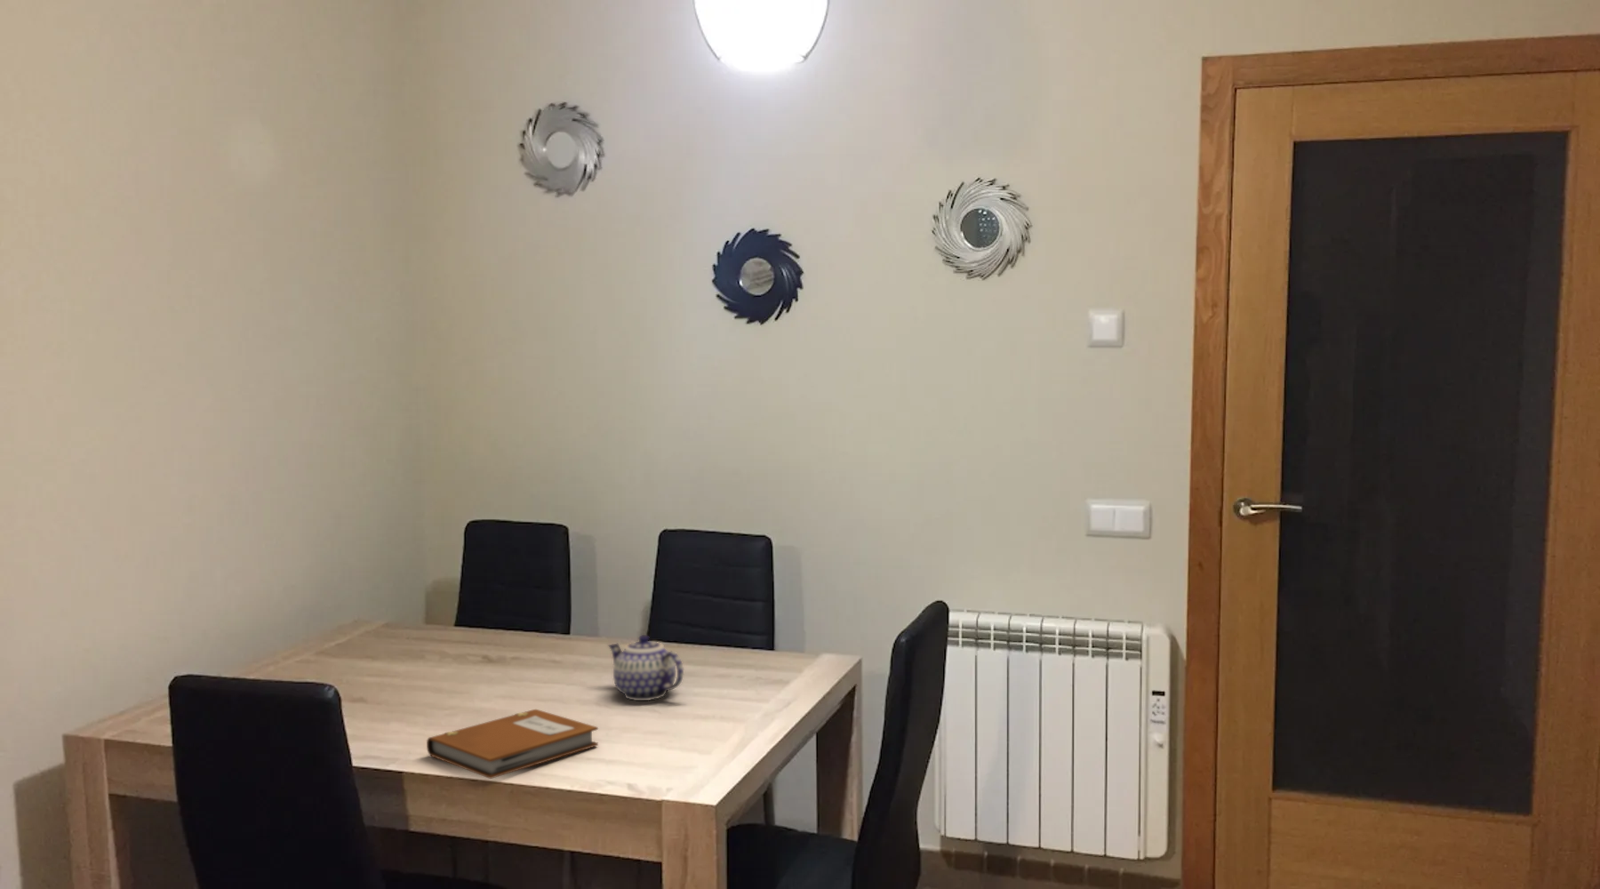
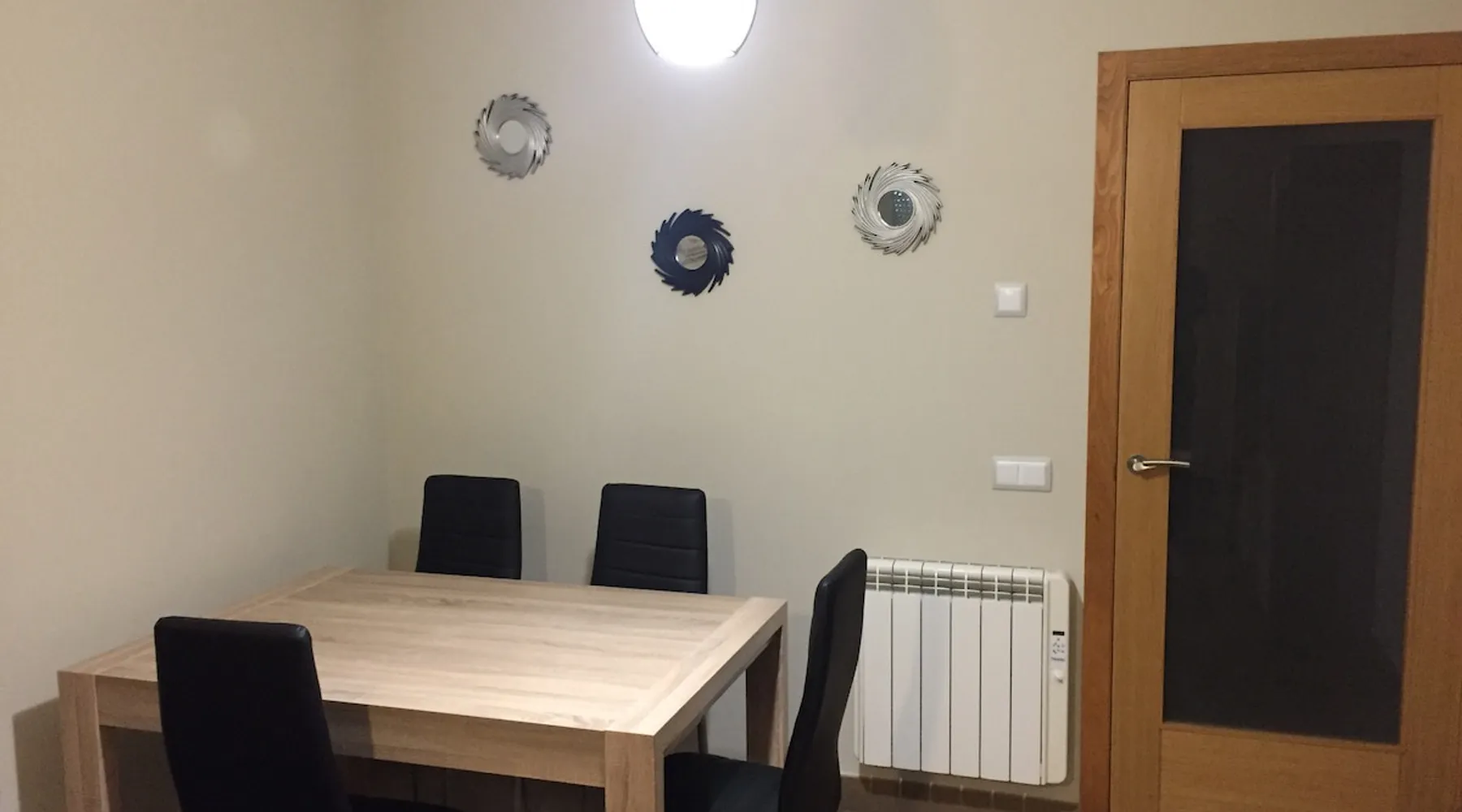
- notebook [426,708,599,780]
- teapot [607,634,684,702]
